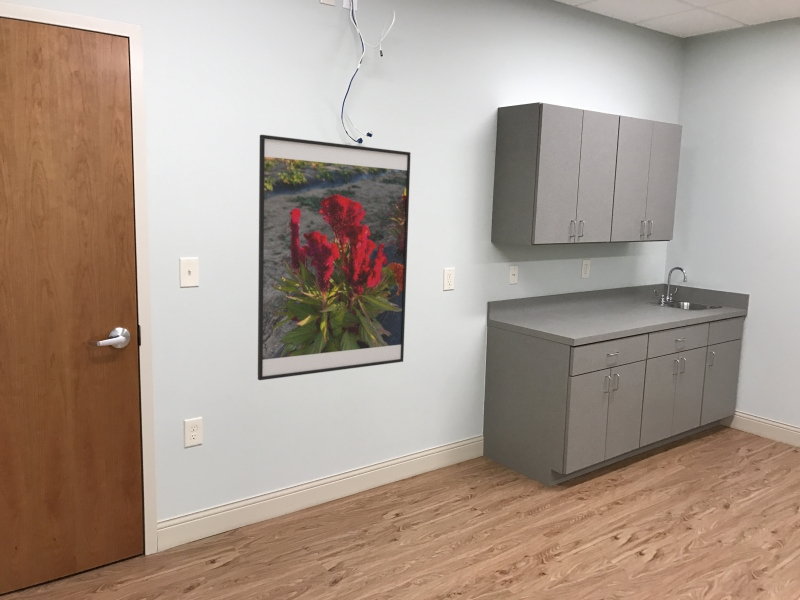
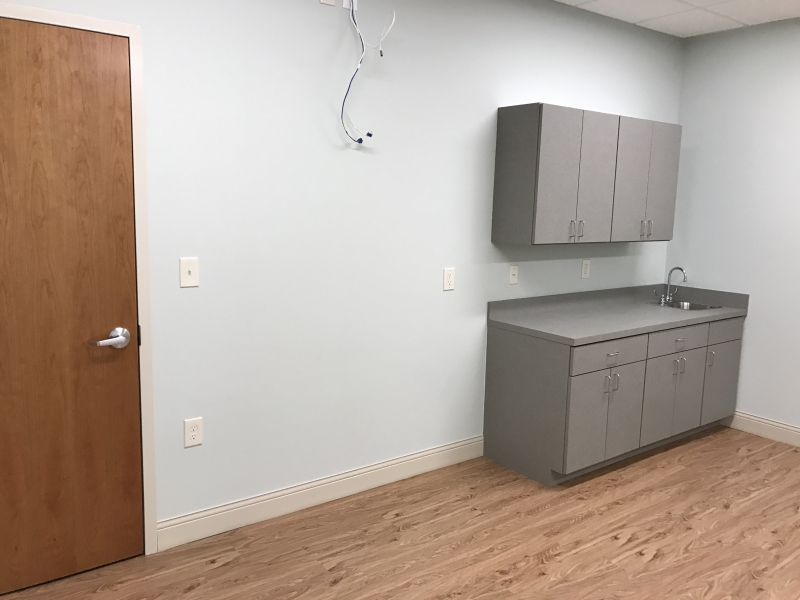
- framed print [257,134,412,381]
